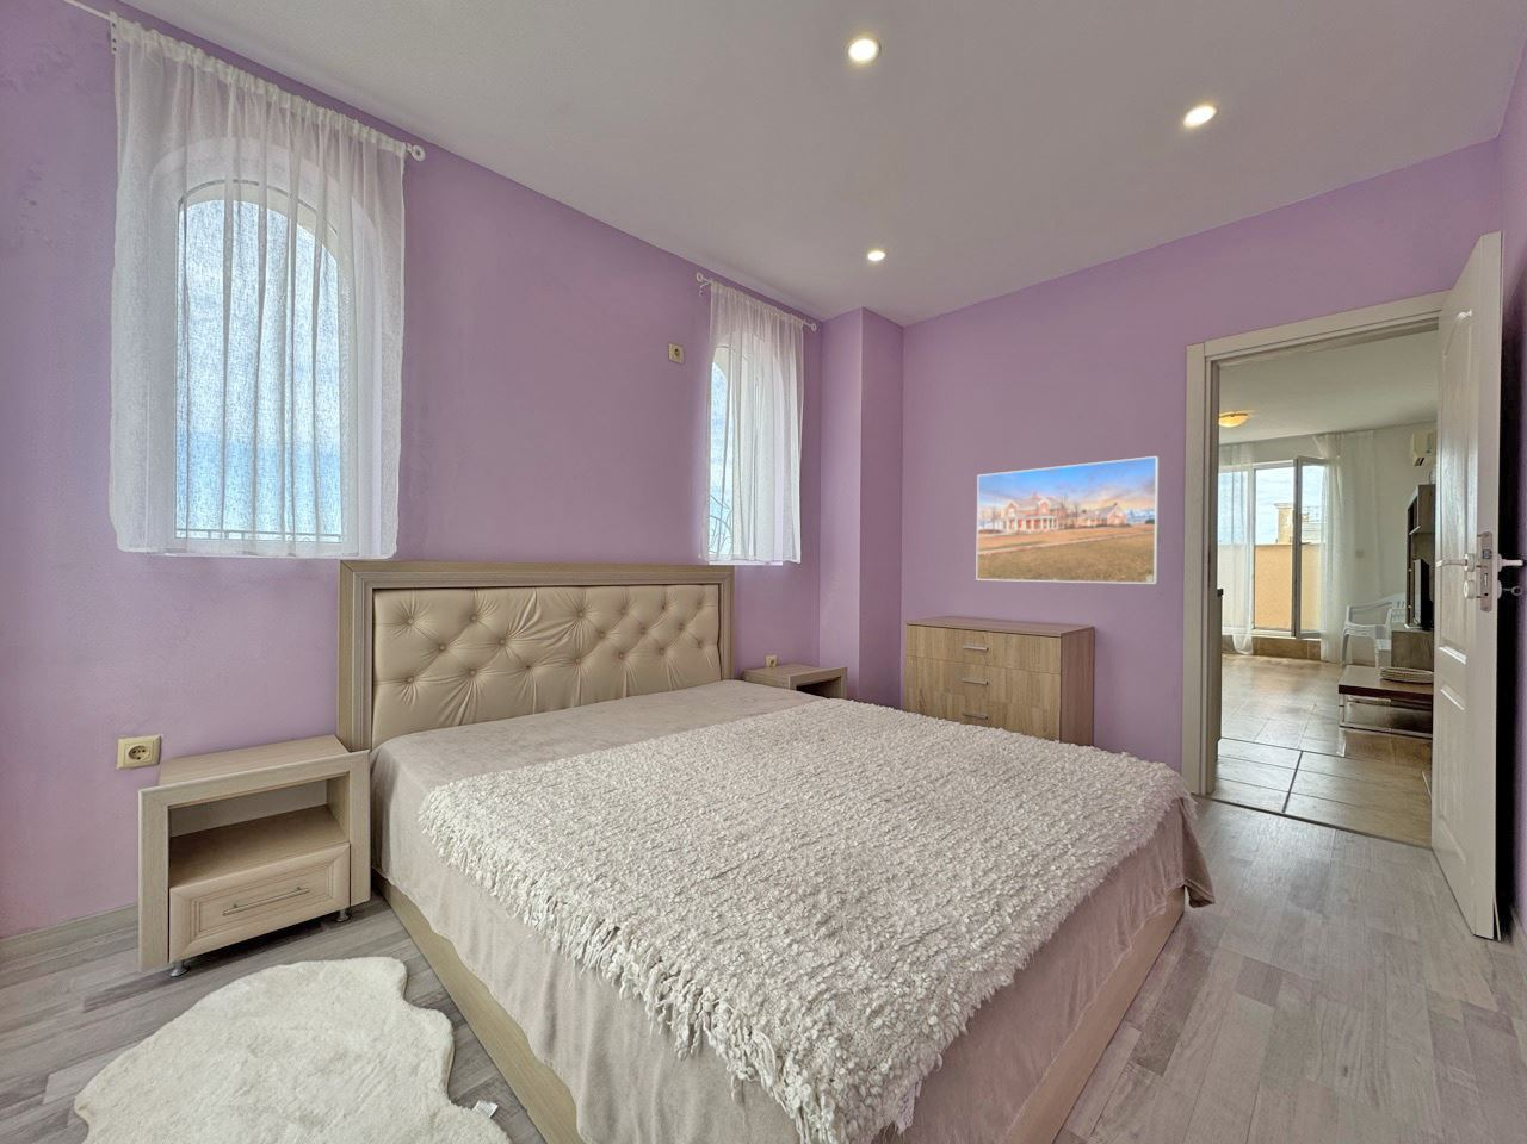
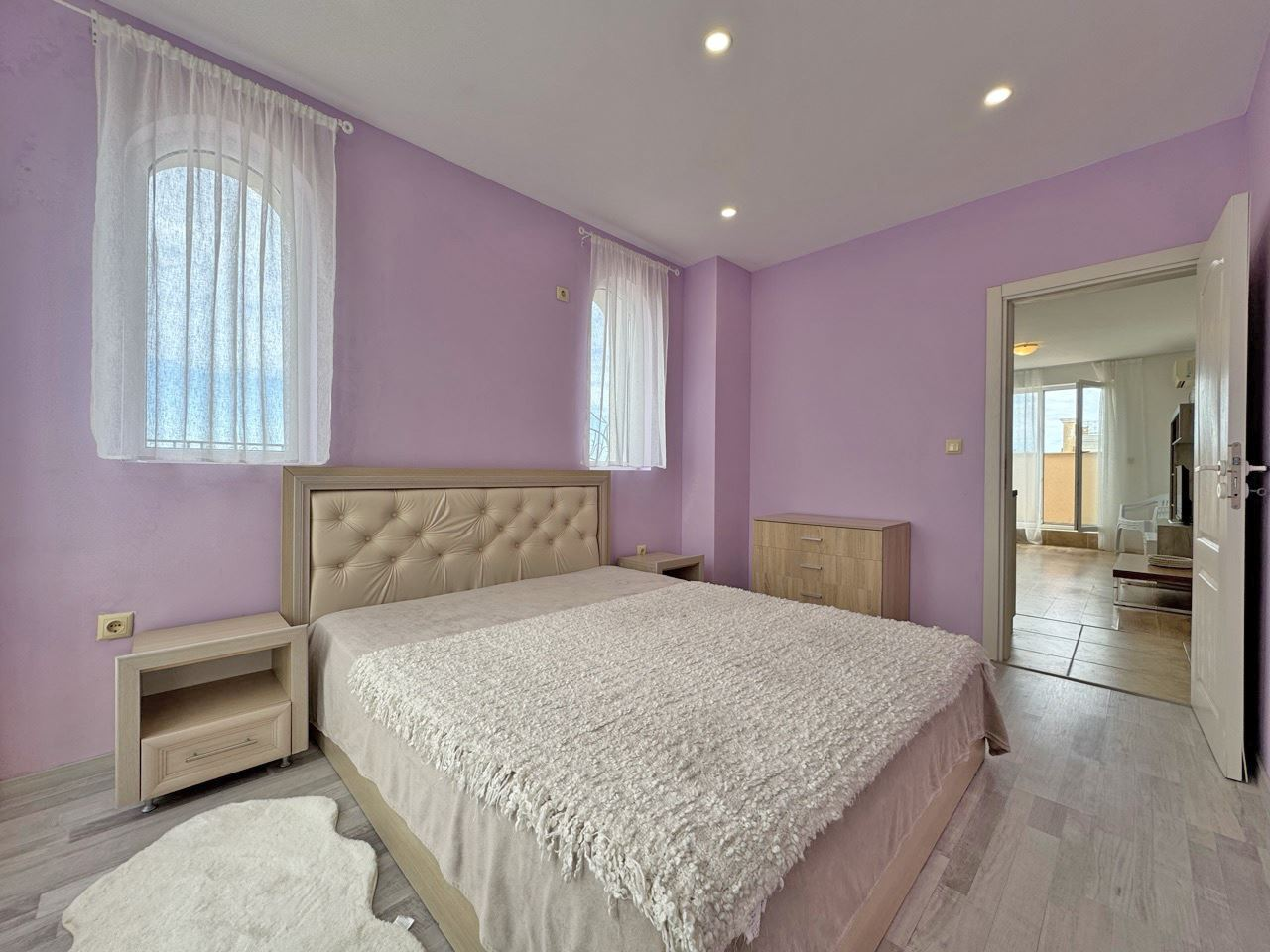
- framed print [975,455,1159,585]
